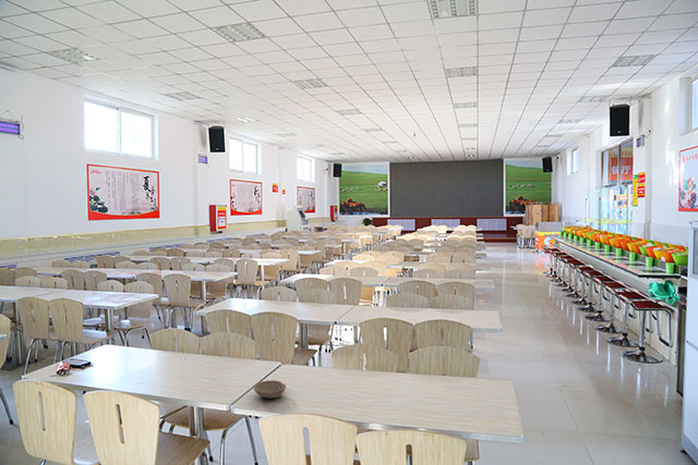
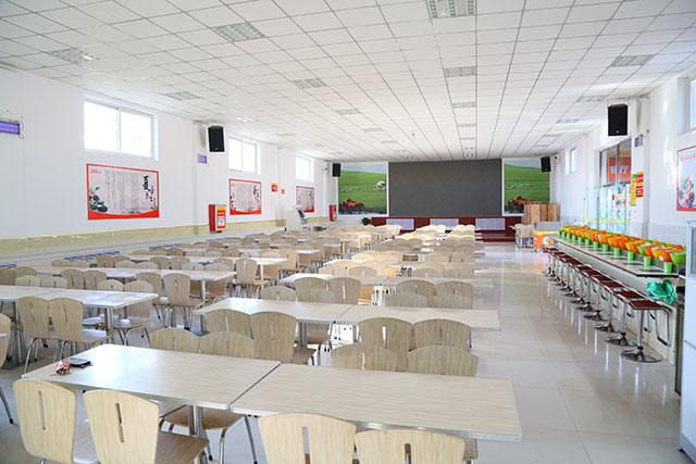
- bowl [253,379,287,400]
